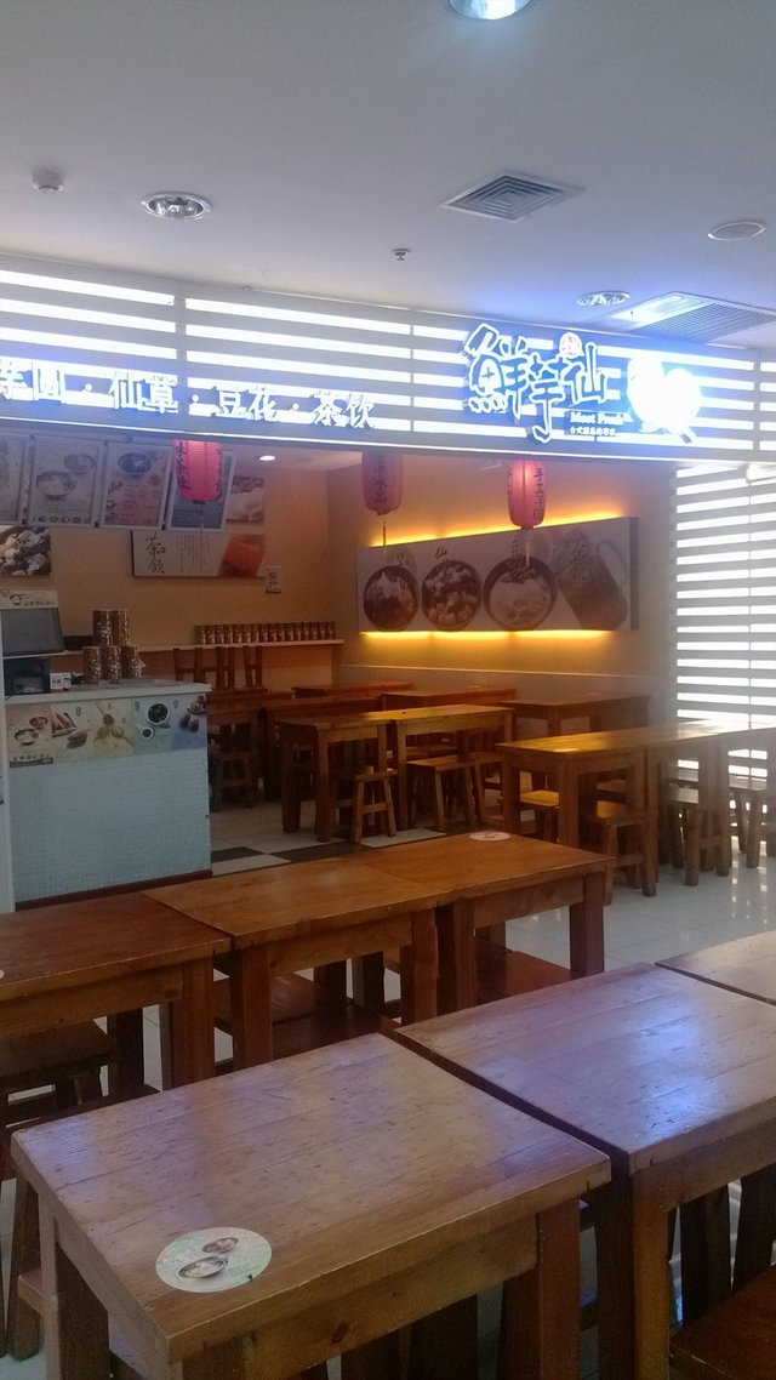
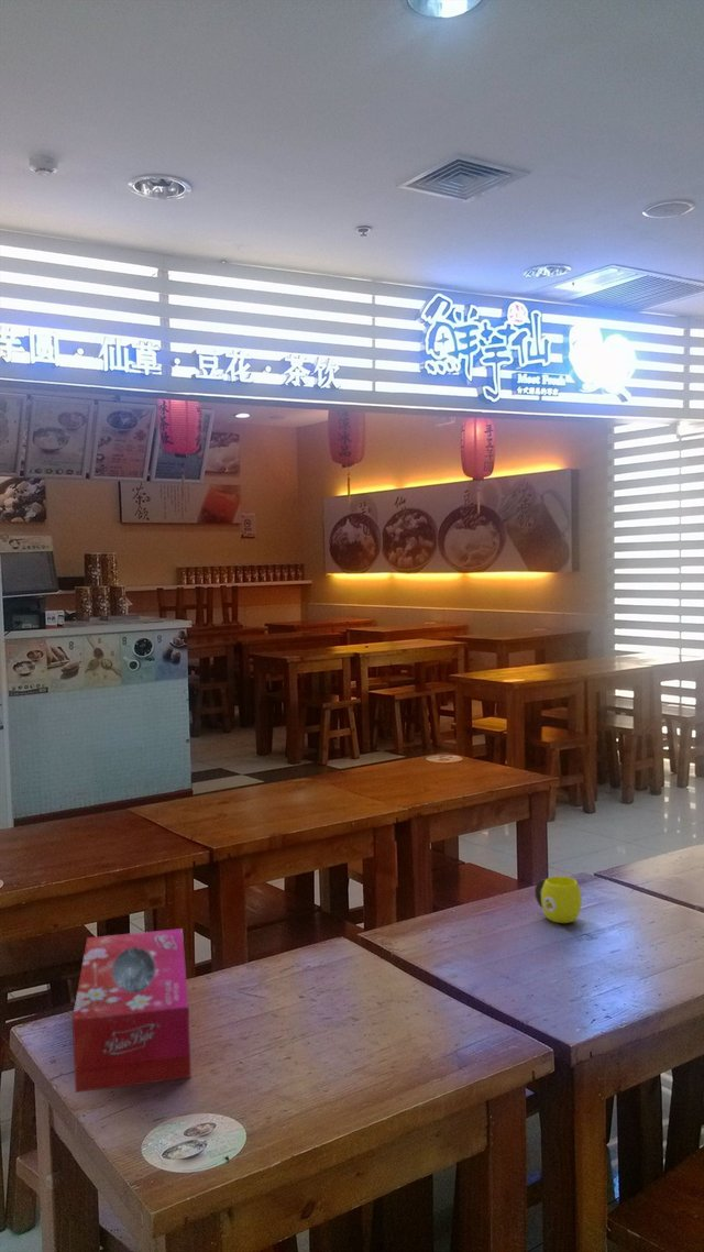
+ tissue box [72,927,191,1094]
+ cup [534,876,583,924]
